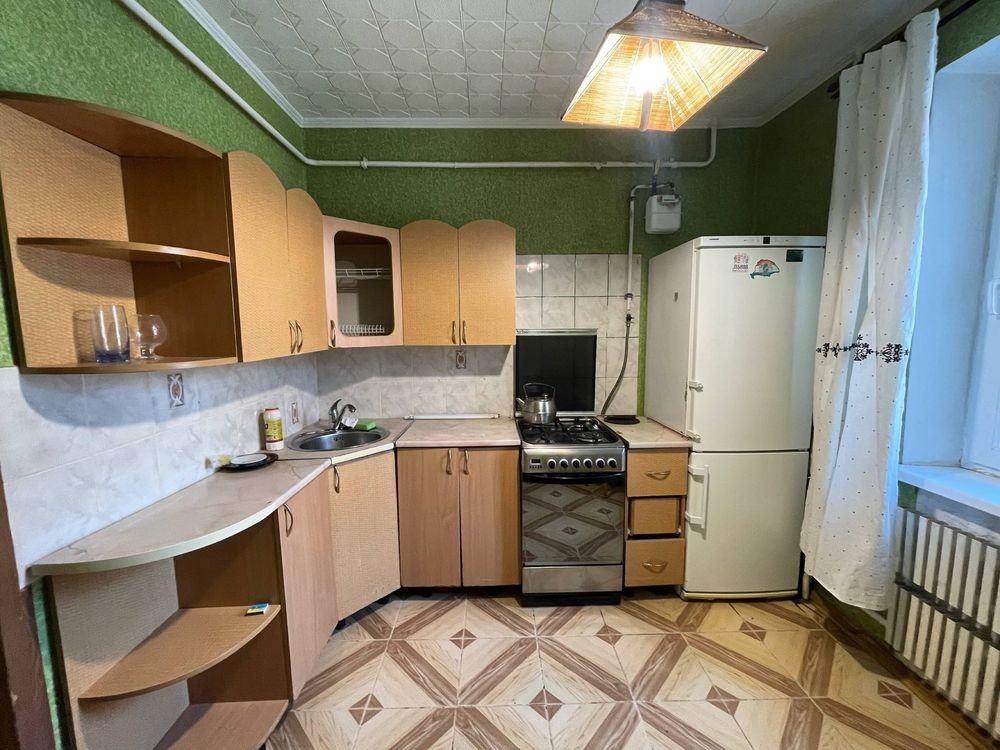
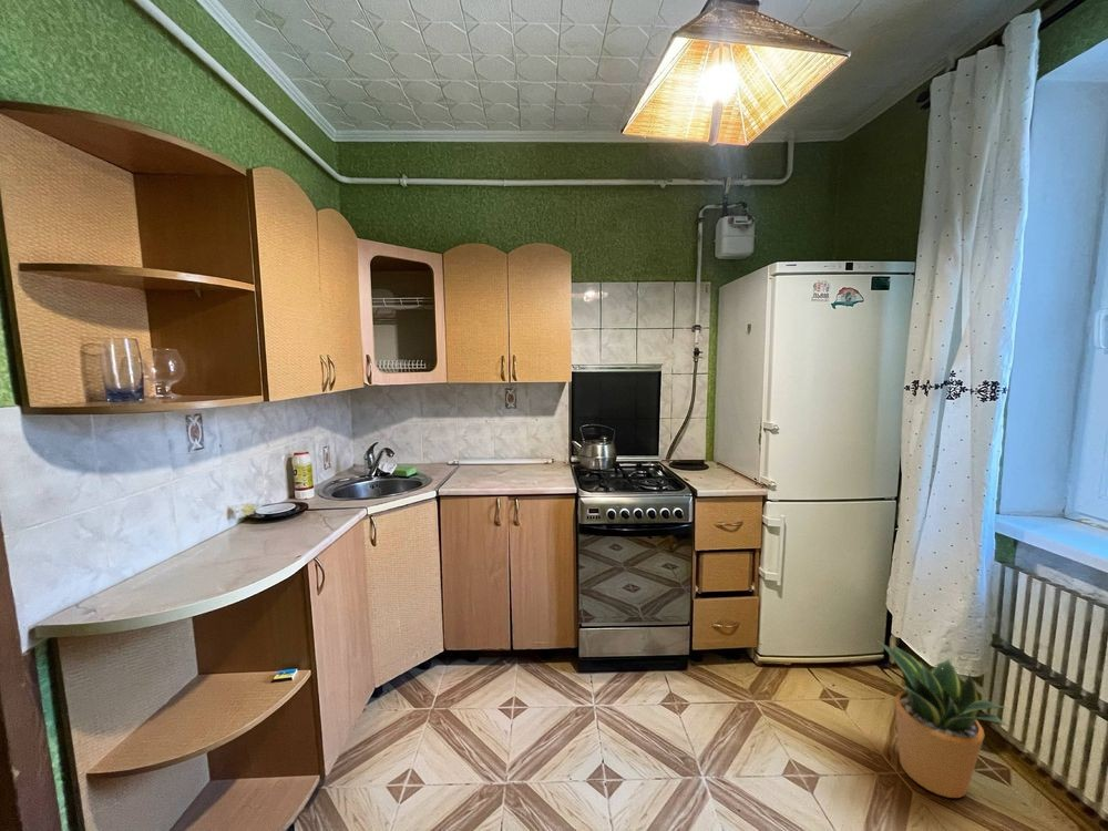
+ potted plant [875,639,1009,799]
